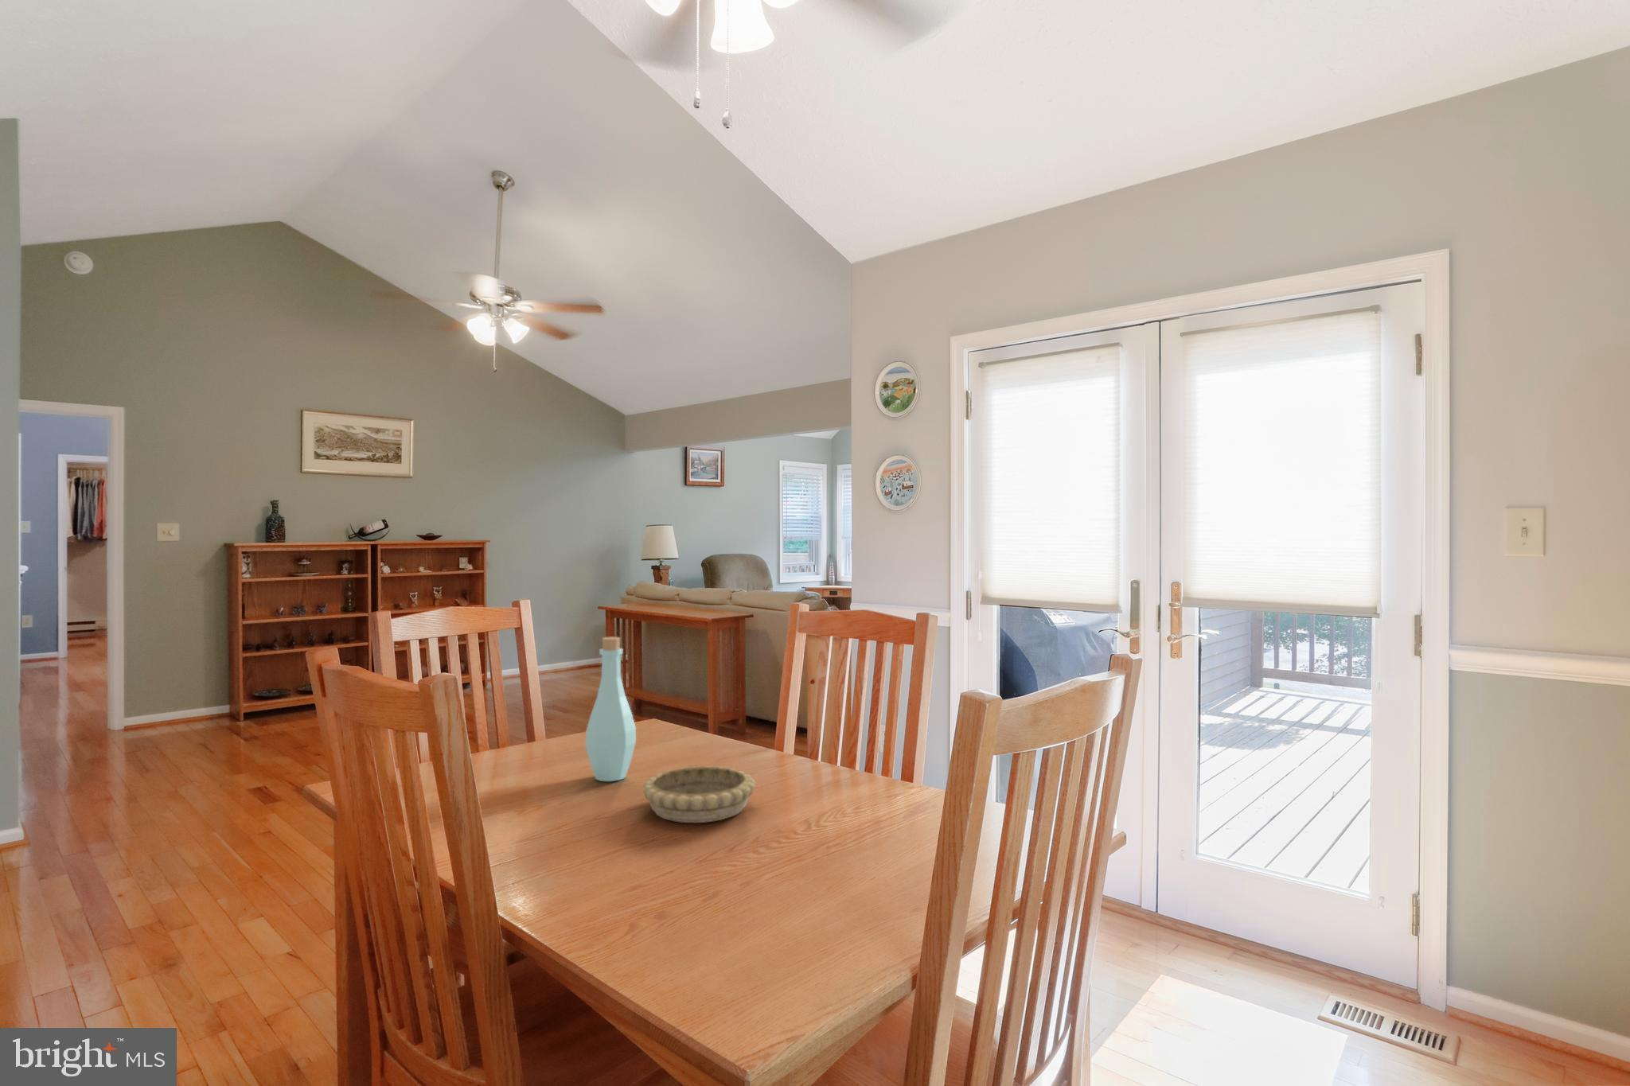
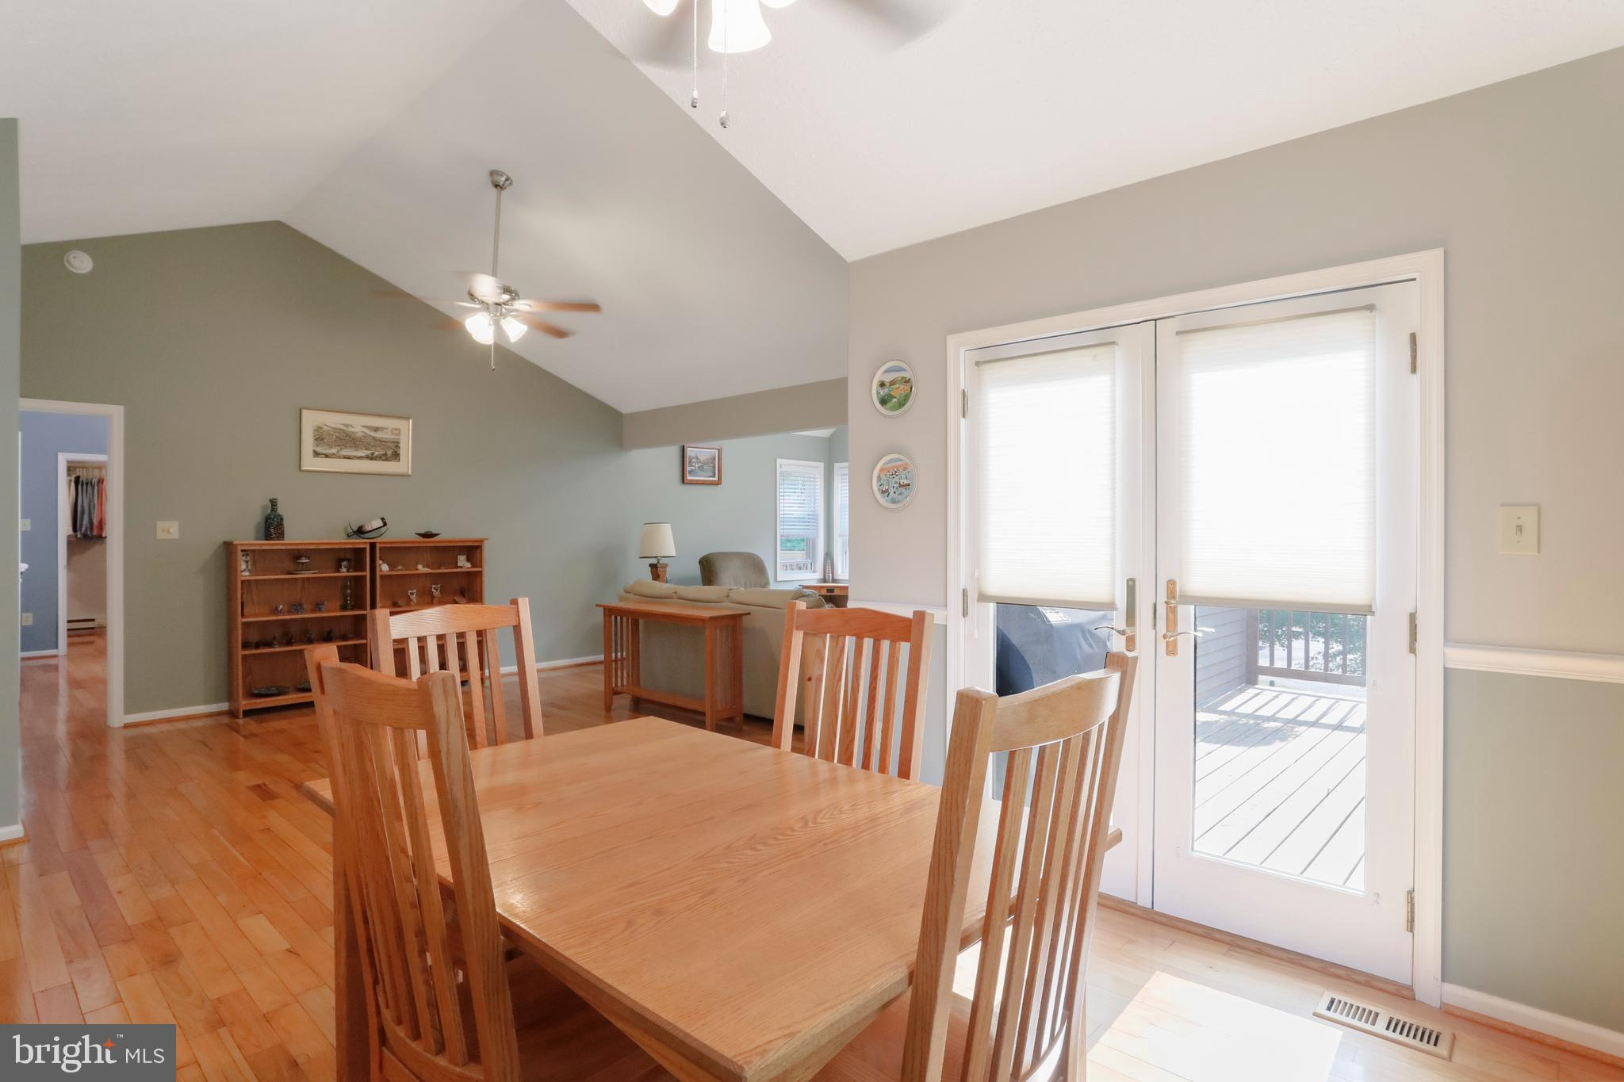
- decorative bowl [641,765,756,823]
- bottle [584,636,636,782]
